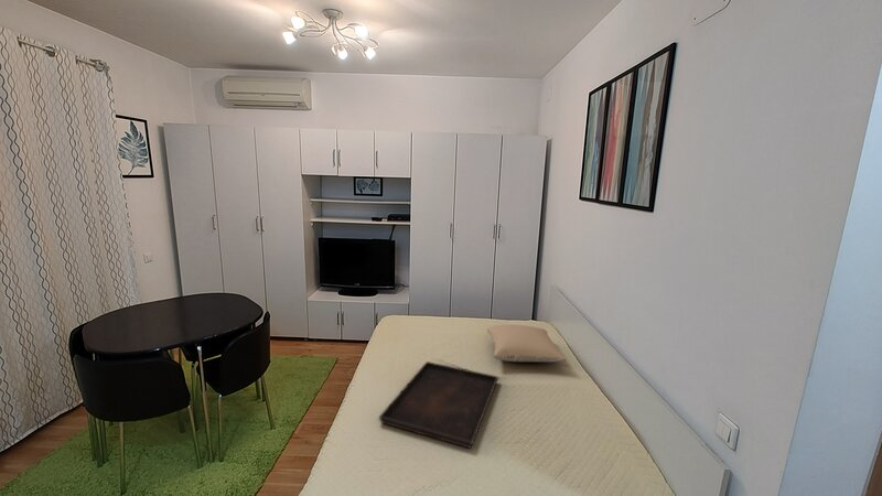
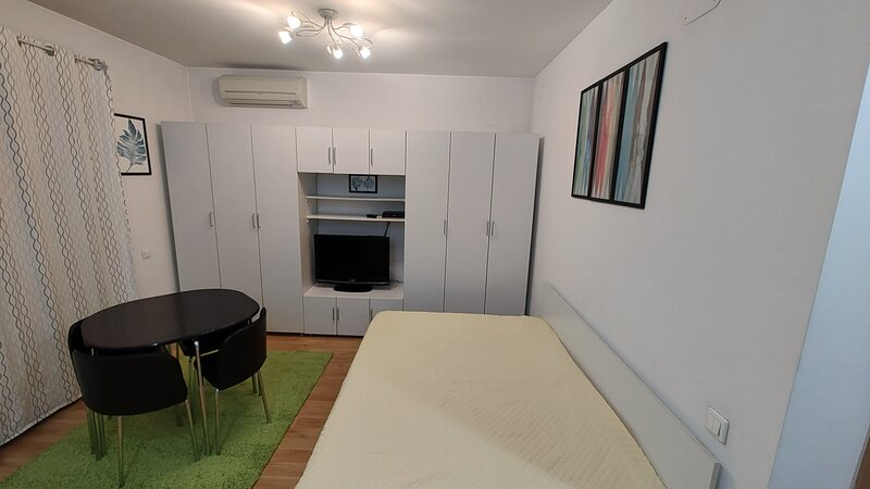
- serving tray [378,360,499,450]
- pillow [486,324,568,363]
